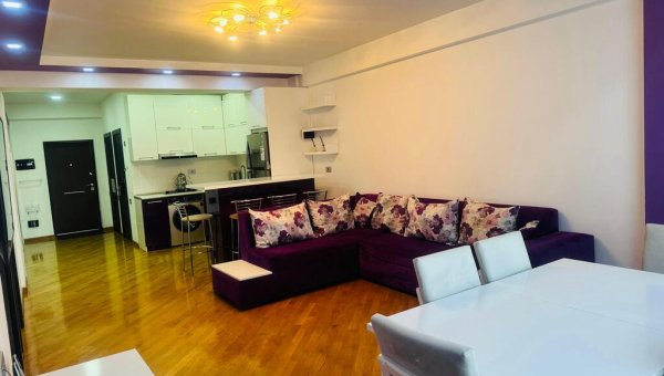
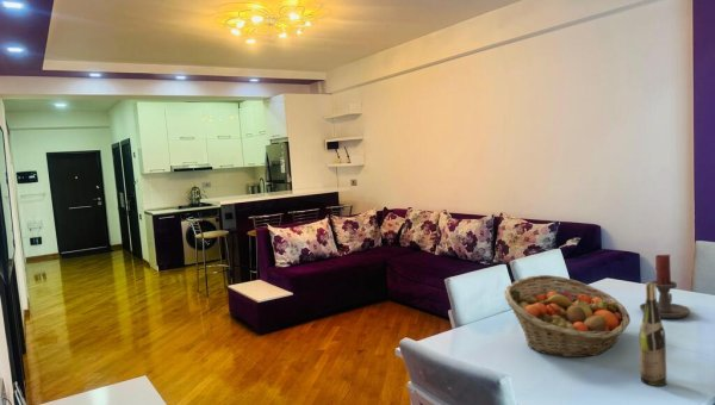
+ wine bottle [639,281,667,387]
+ fruit basket [503,274,632,359]
+ candle holder [639,254,691,319]
